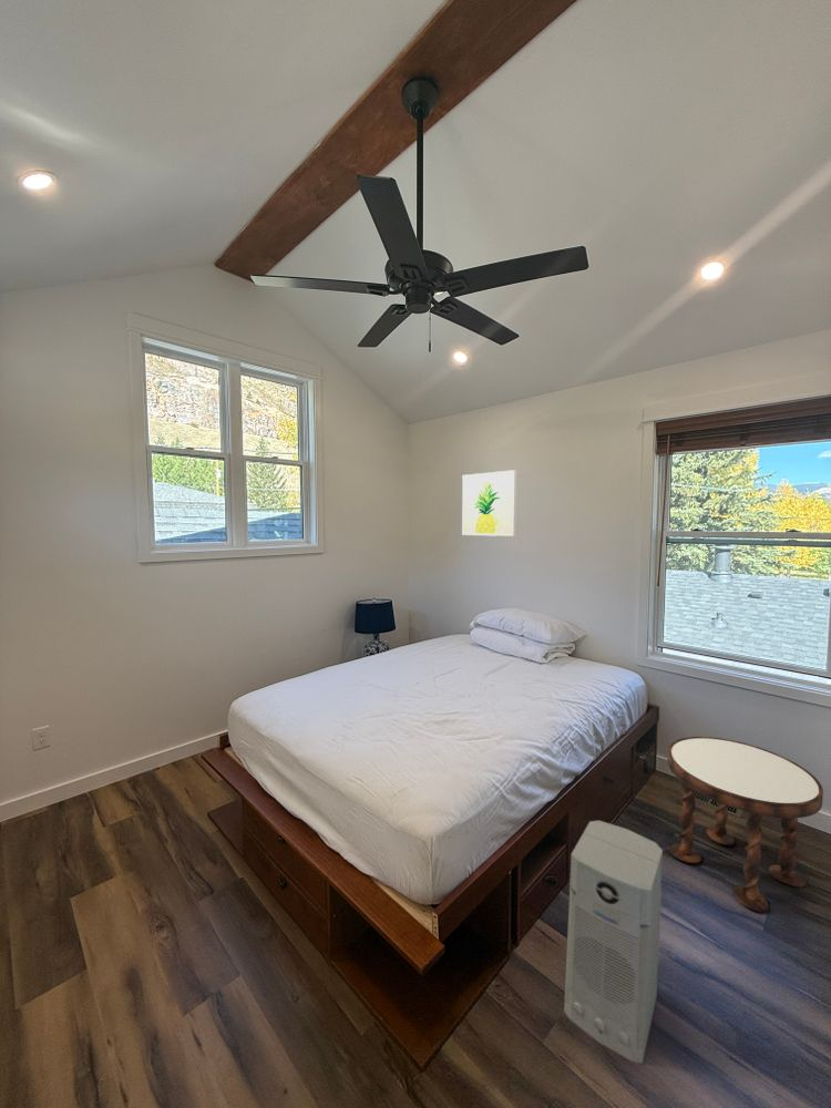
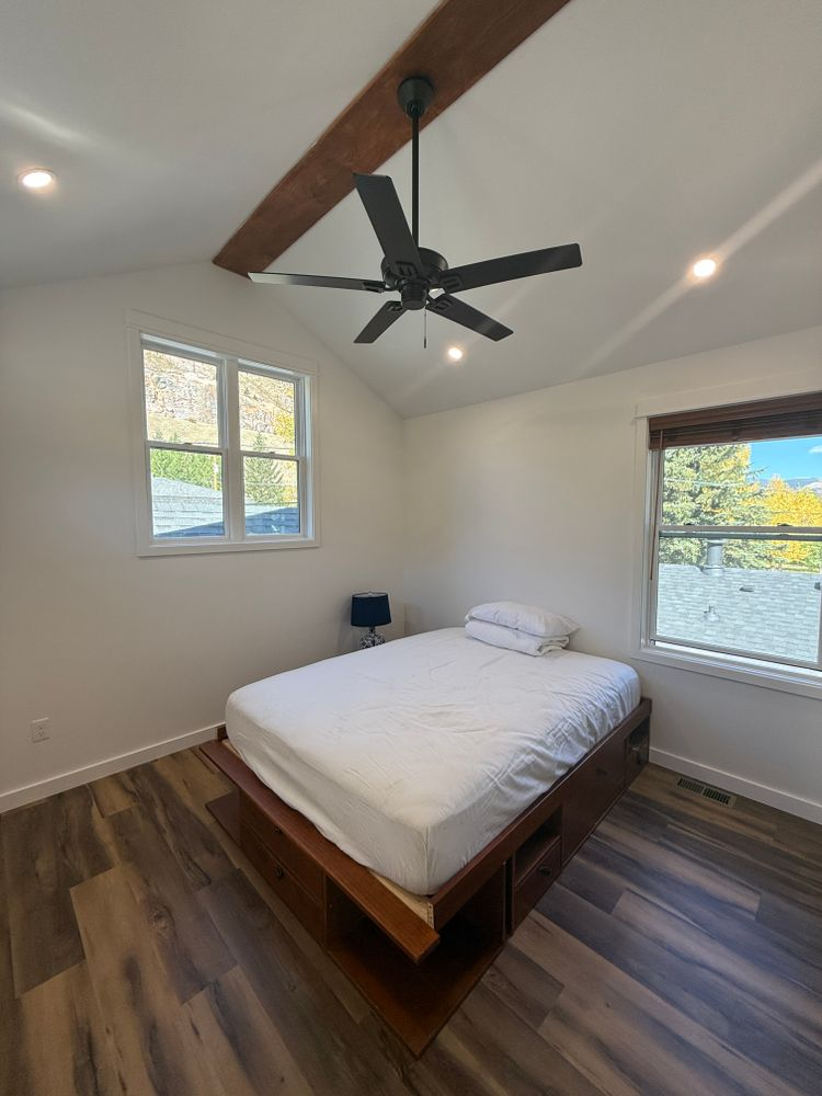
- wall art [461,469,517,537]
- side table [667,736,824,913]
- air purifier [563,820,664,1065]
